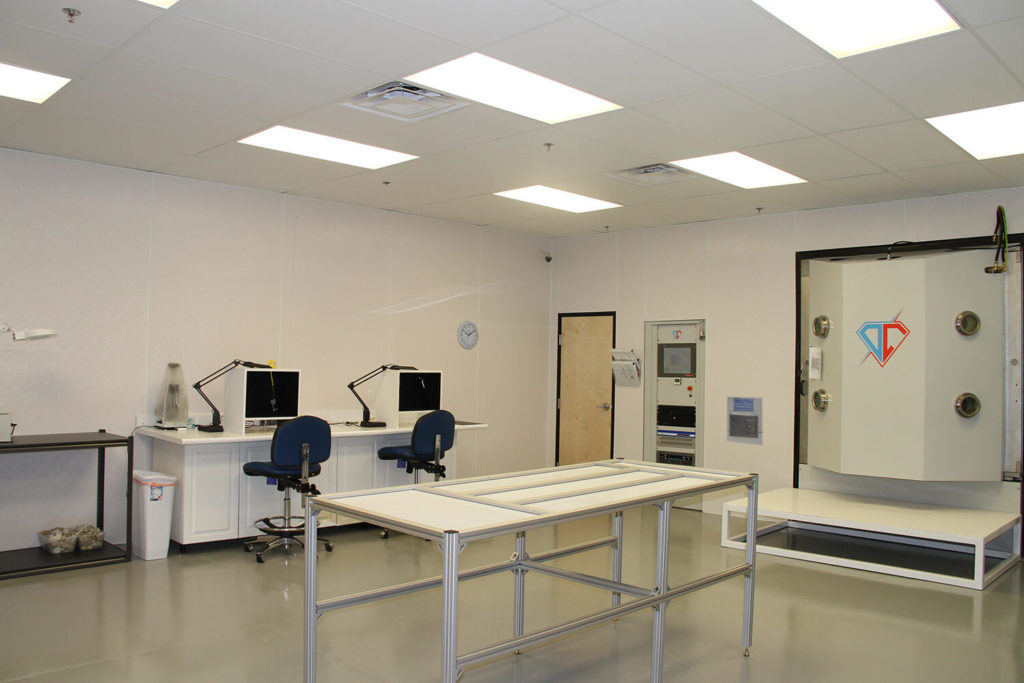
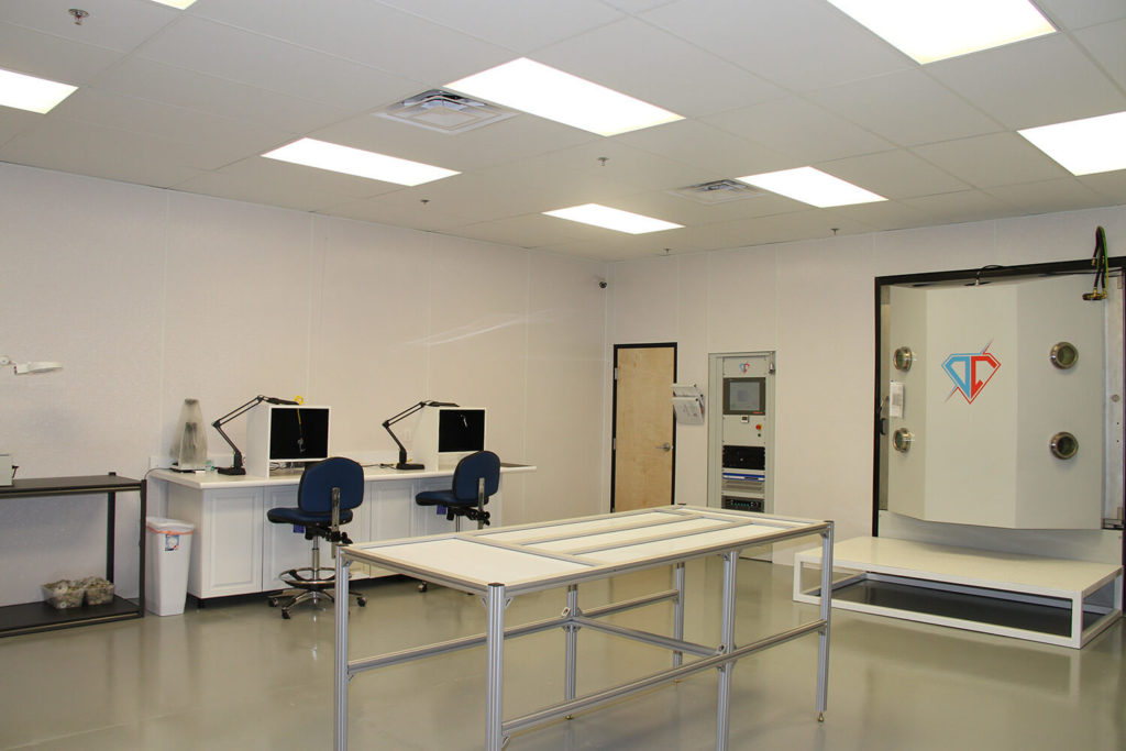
- wall clock [456,320,480,351]
- memorial plaque [726,396,764,446]
